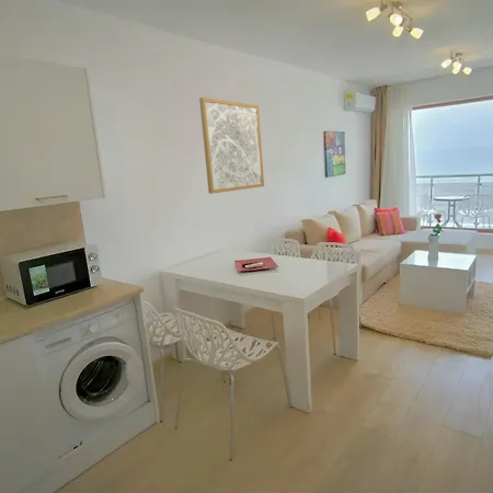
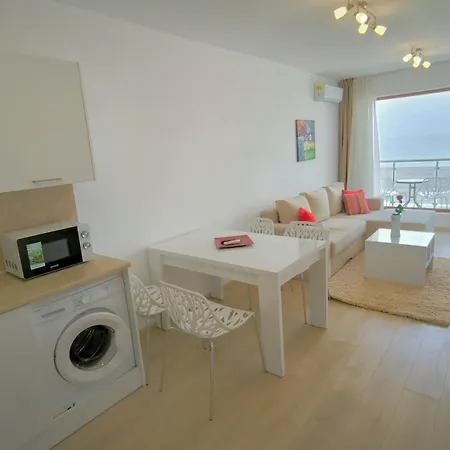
- wall art [198,96,265,195]
